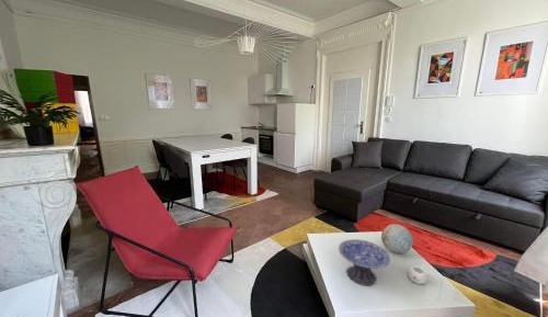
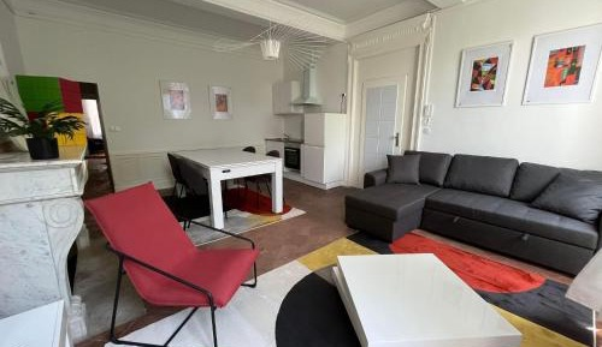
- decorative bowl [338,238,391,286]
- decorative orb [380,223,414,254]
- mug [408,265,432,285]
